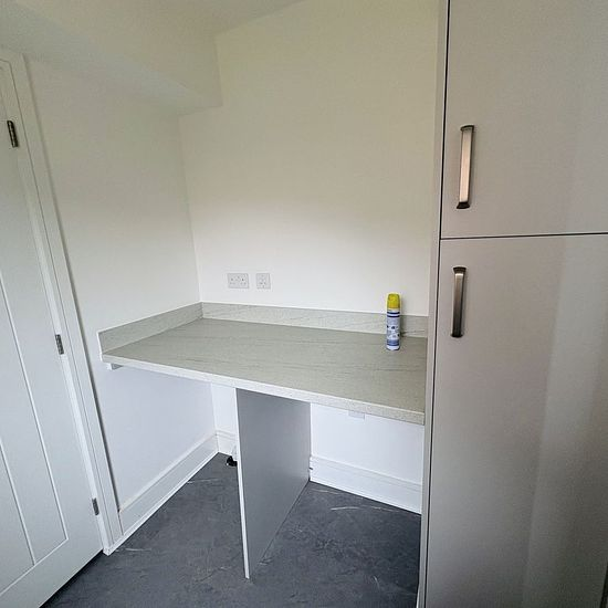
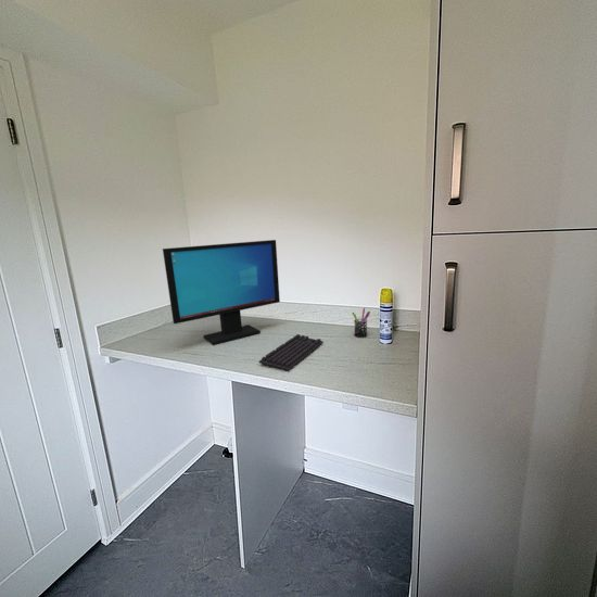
+ computer monitor [162,239,281,346]
+ keyboard [258,333,325,372]
+ pen holder [351,307,371,339]
